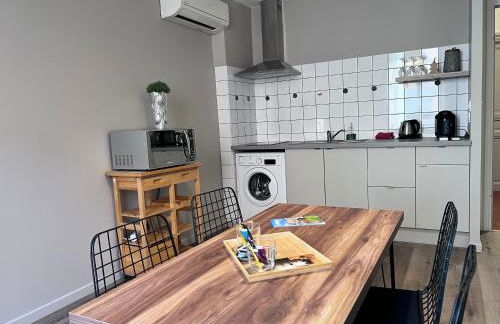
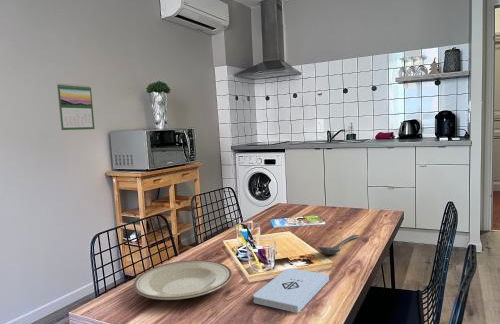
+ plate [132,259,233,301]
+ stirrer [317,234,360,256]
+ notepad [252,268,330,314]
+ calendar [56,83,96,131]
